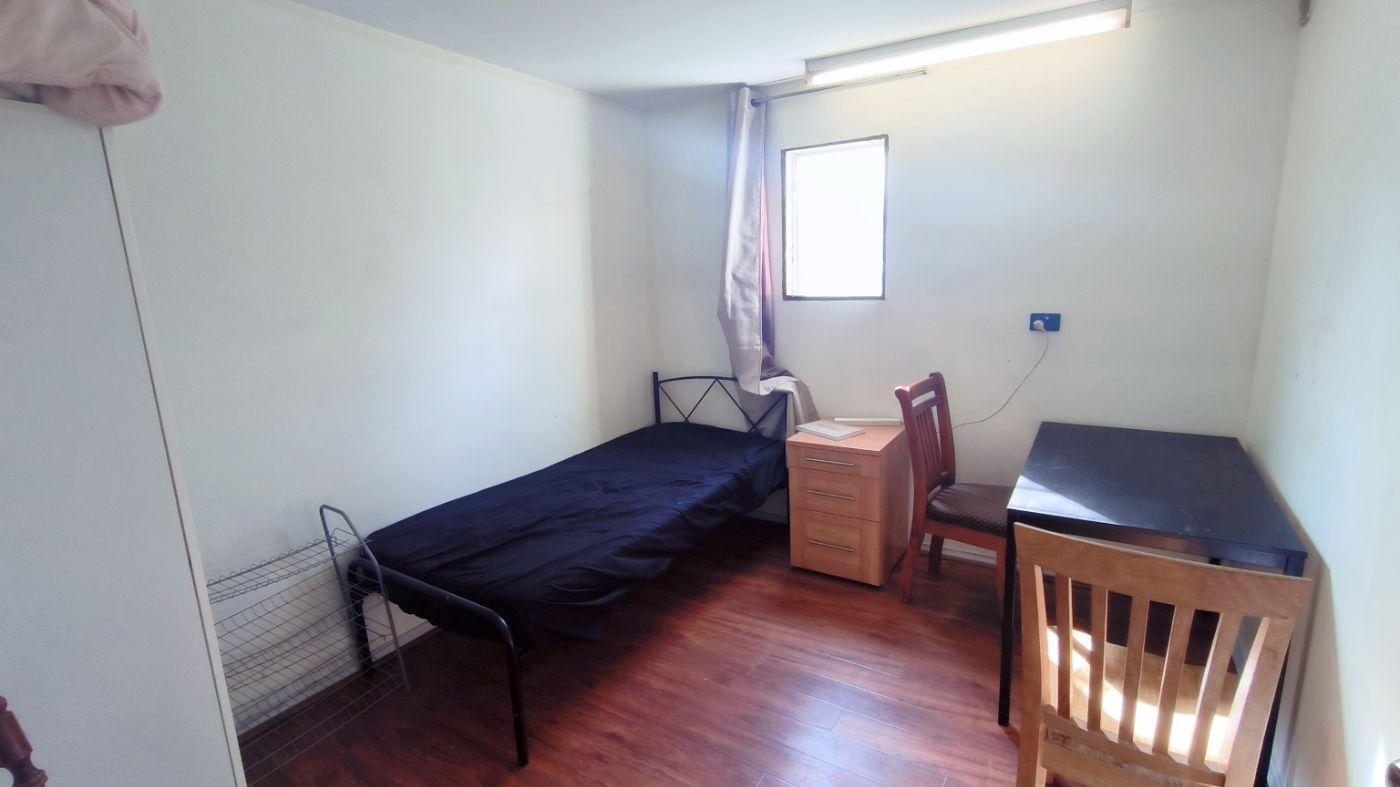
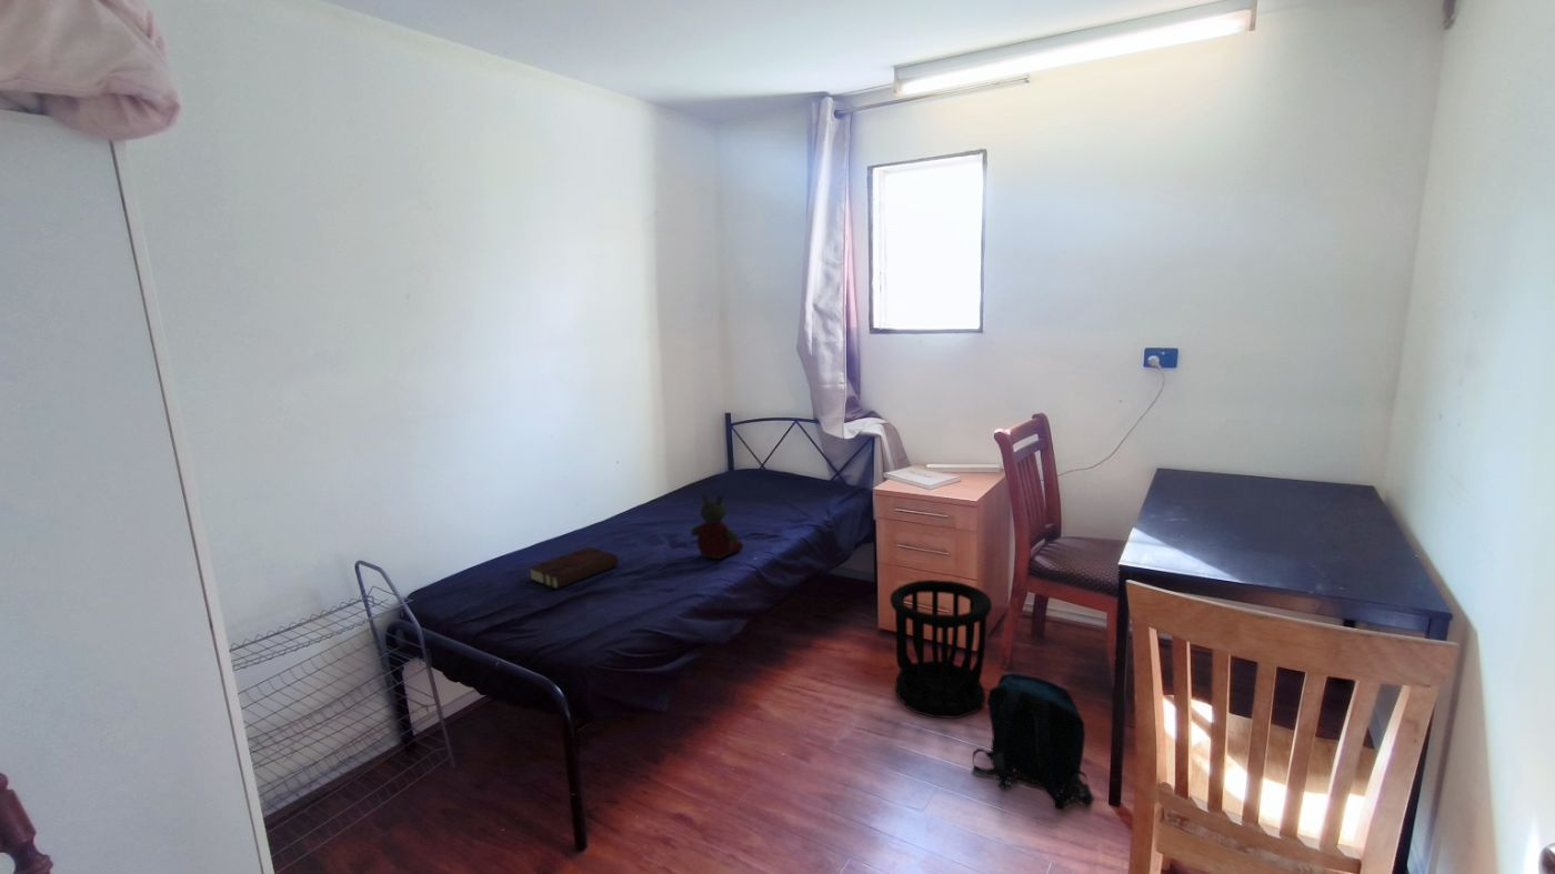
+ stuffed bear [690,493,744,560]
+ book [528,545,620,590]
+ backpack [971,672,1095,812]
+ wastebasket [889,579,993,720]
